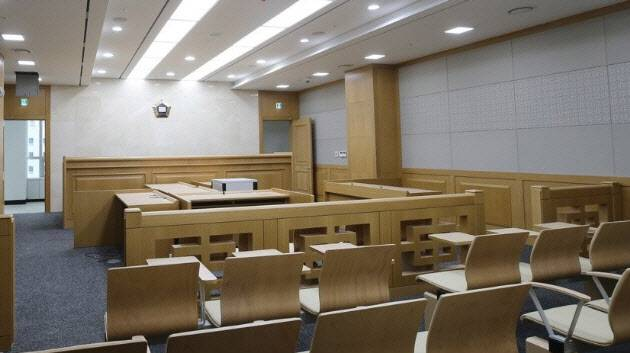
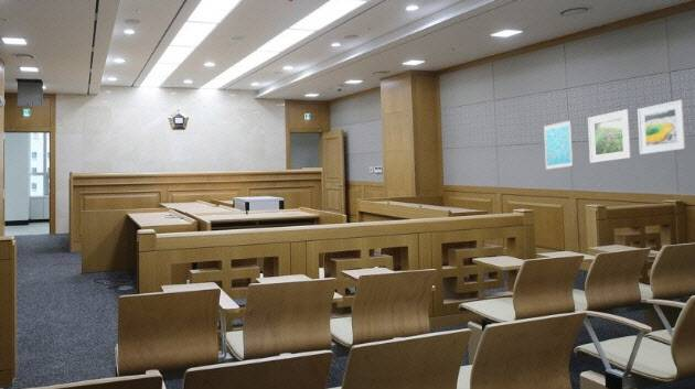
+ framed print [587,108,632,164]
+ wall art [543,119,574,171]
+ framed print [637,99,687,155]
